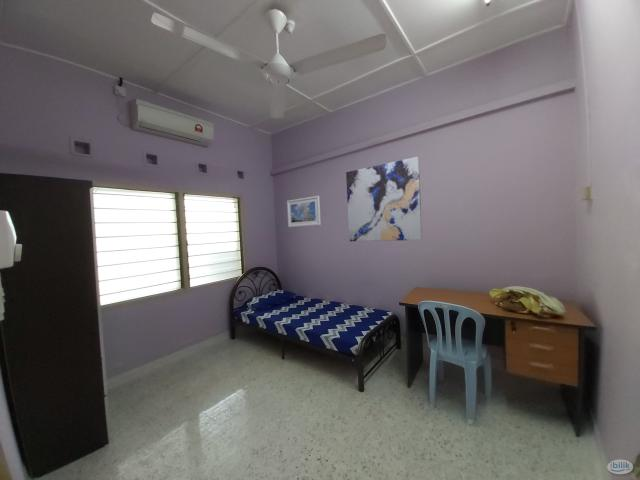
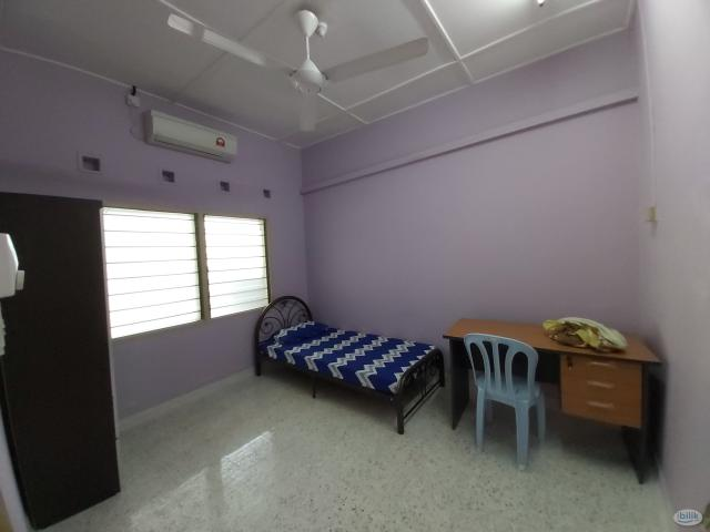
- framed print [286,195,322,228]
- wall art [345,156,423,242]
